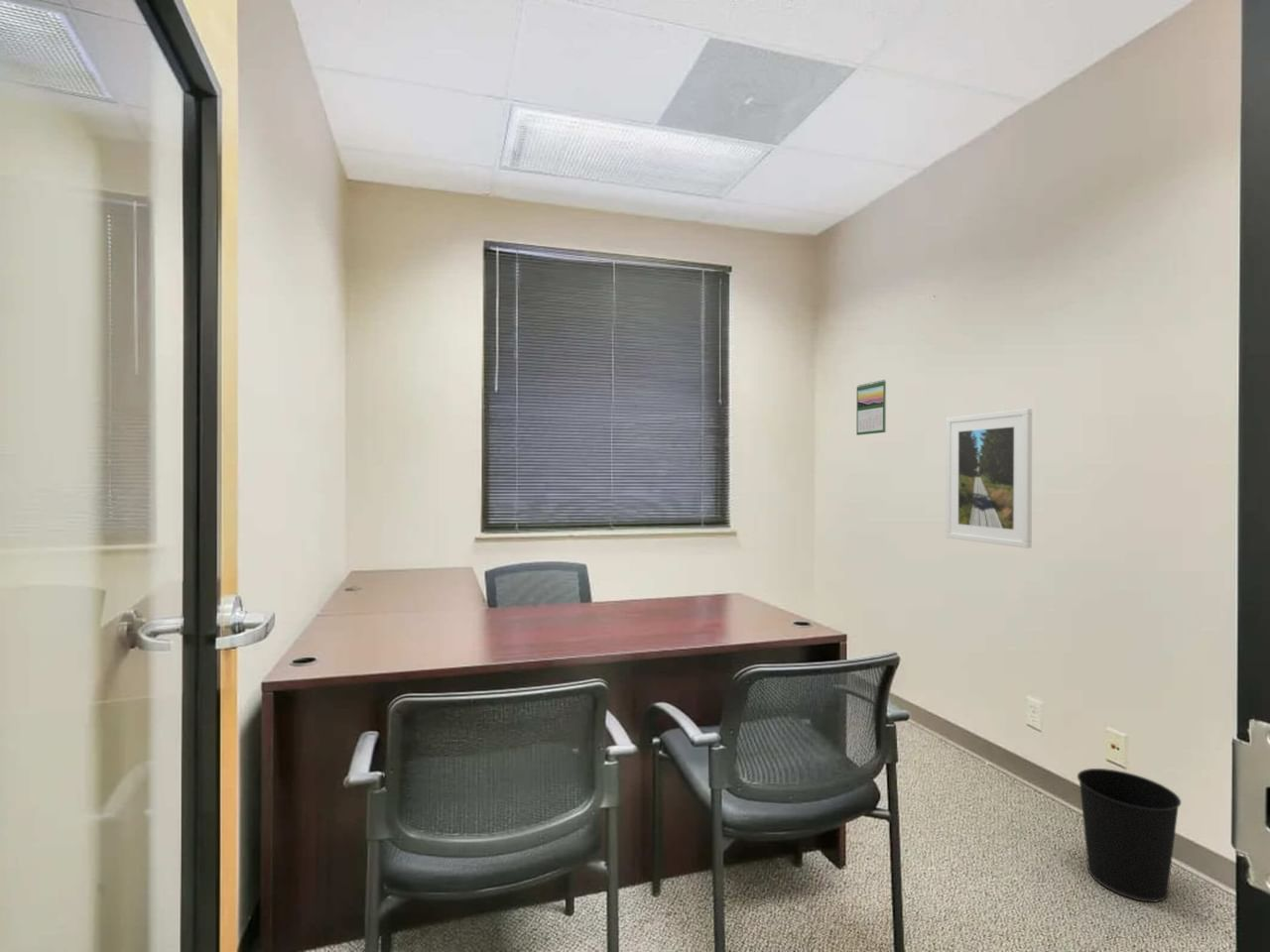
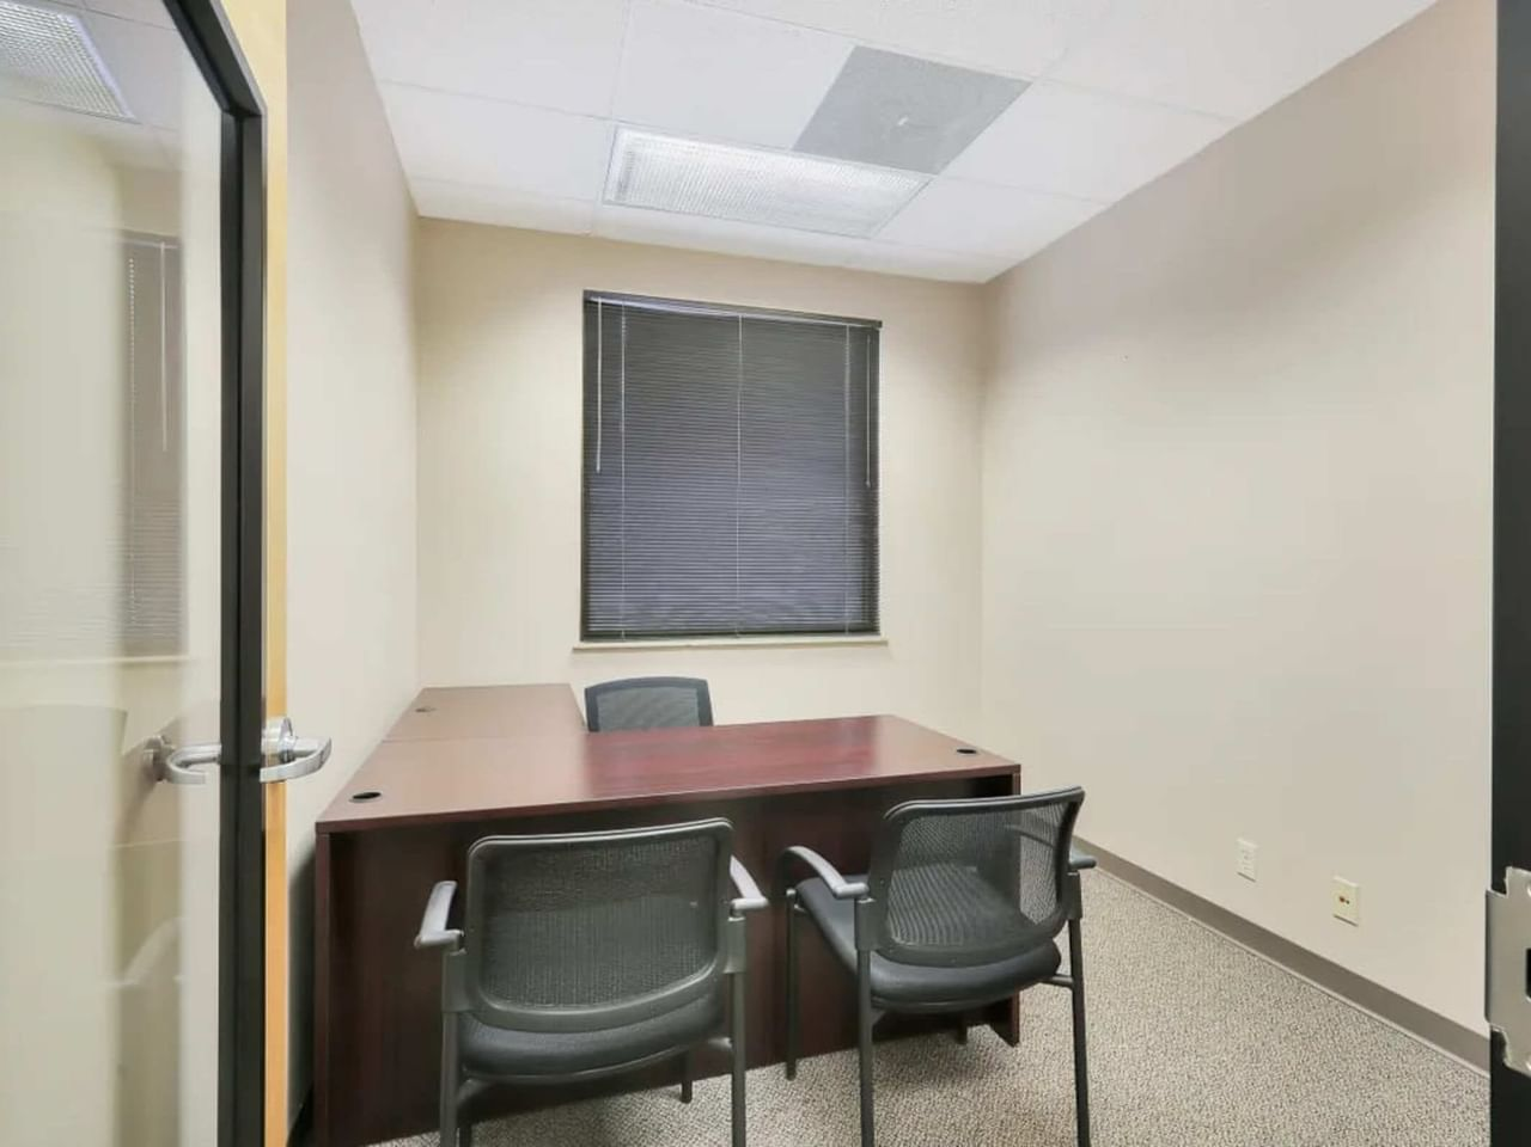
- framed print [945,408,1033,549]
- calendar [855,379,887,436]
- wastebasket [1077,768,1182,903]
